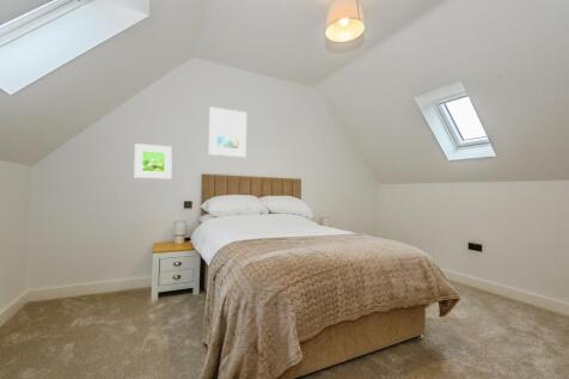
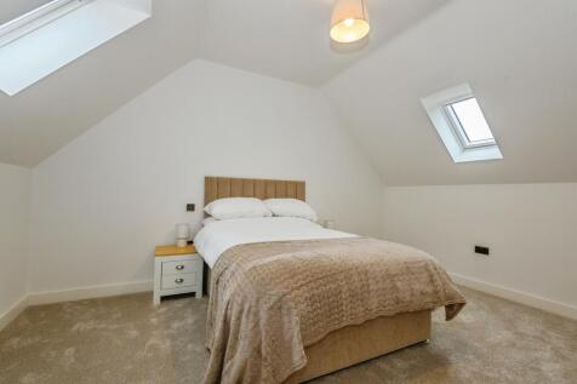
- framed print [134,142,173,179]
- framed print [208,105,247,158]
